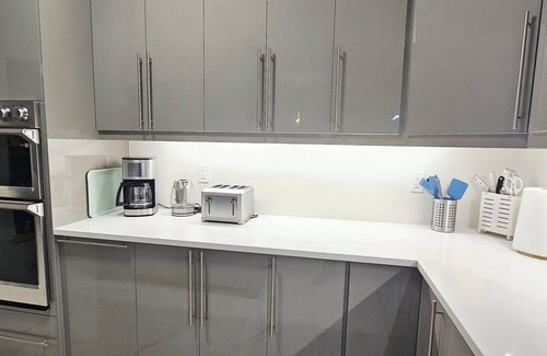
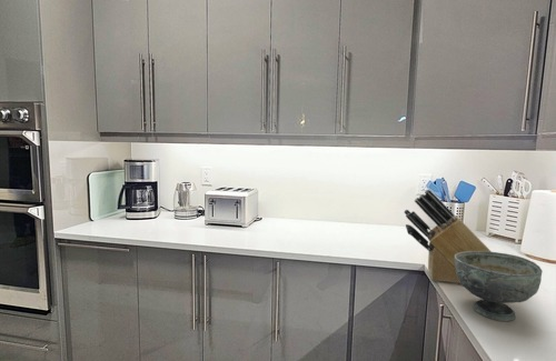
+ bowl [455,251,544,322]
+ knife block [404,189,493,284]
